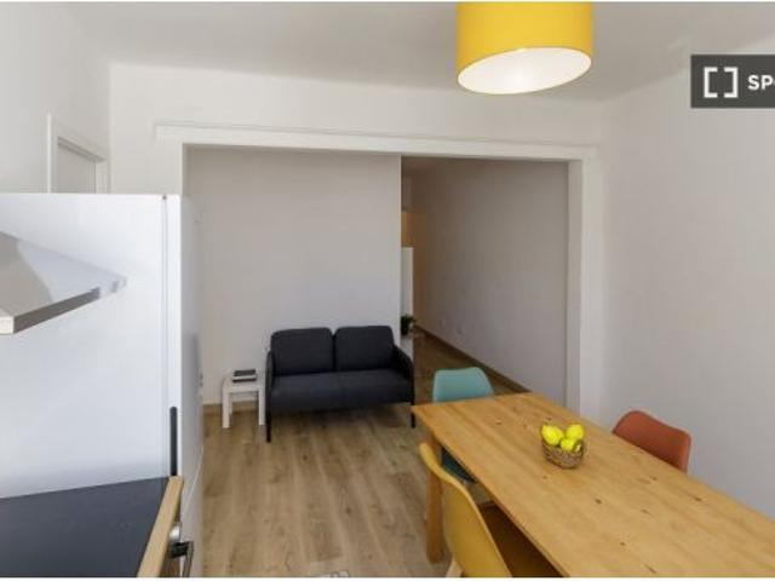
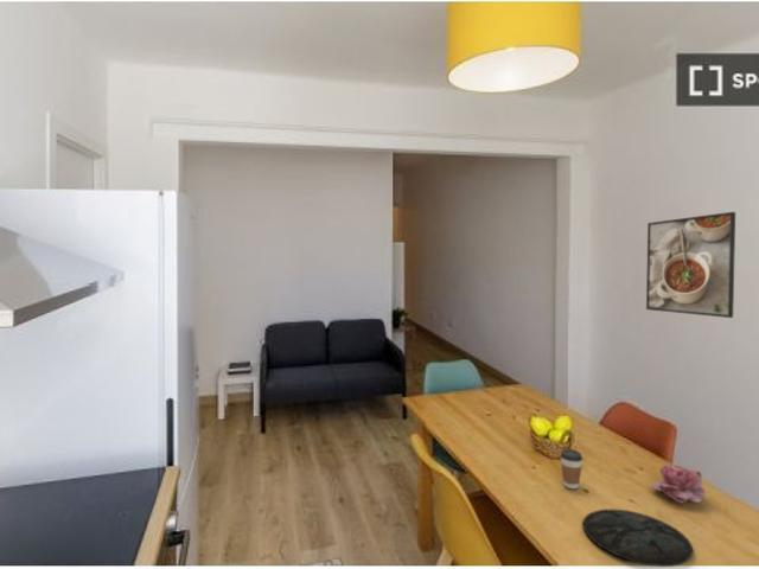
+ coffee cup [560,448,583,490]
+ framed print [645,211,736,319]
+ plate [581,507,694,568]
+ flower [651,463,707,504]
